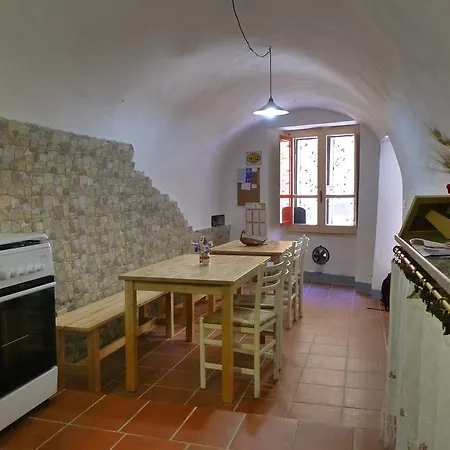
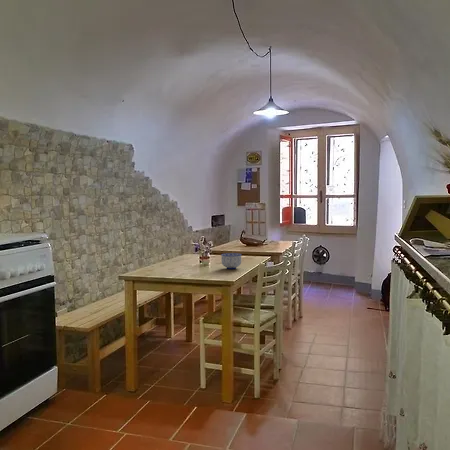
+ bowl [220,252,243,270]
